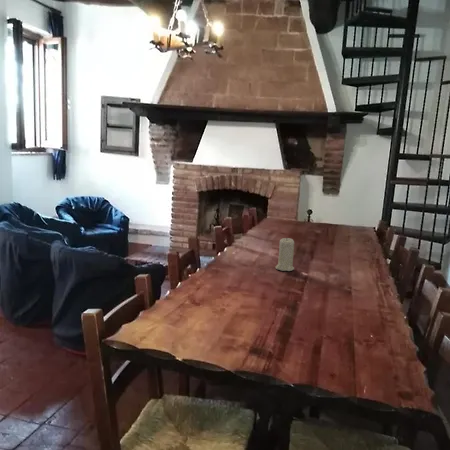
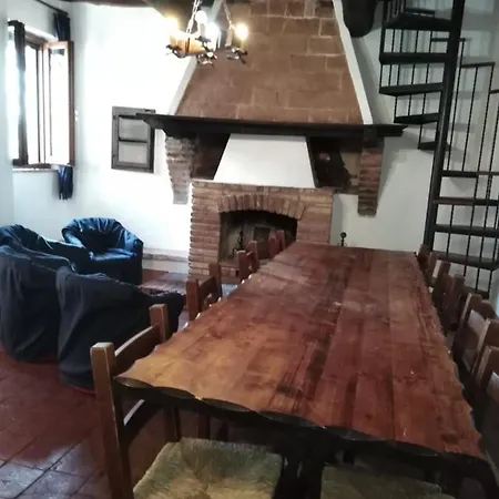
- candle [275,237,295,272]
